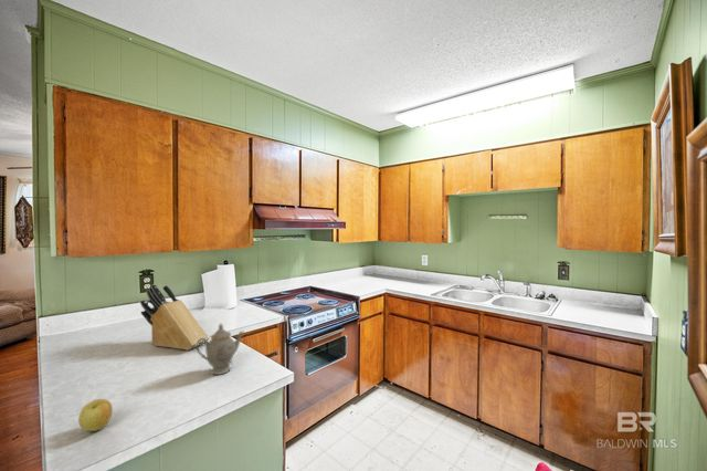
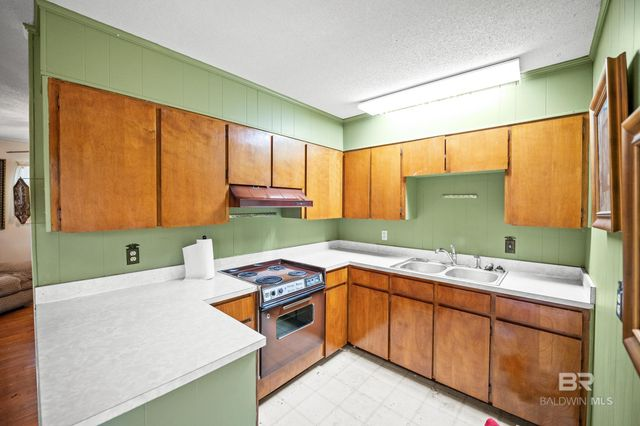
- chinaware [194,323,245,376]
- knife block [139,283,210,352]
- apple [77,398,114,432]
